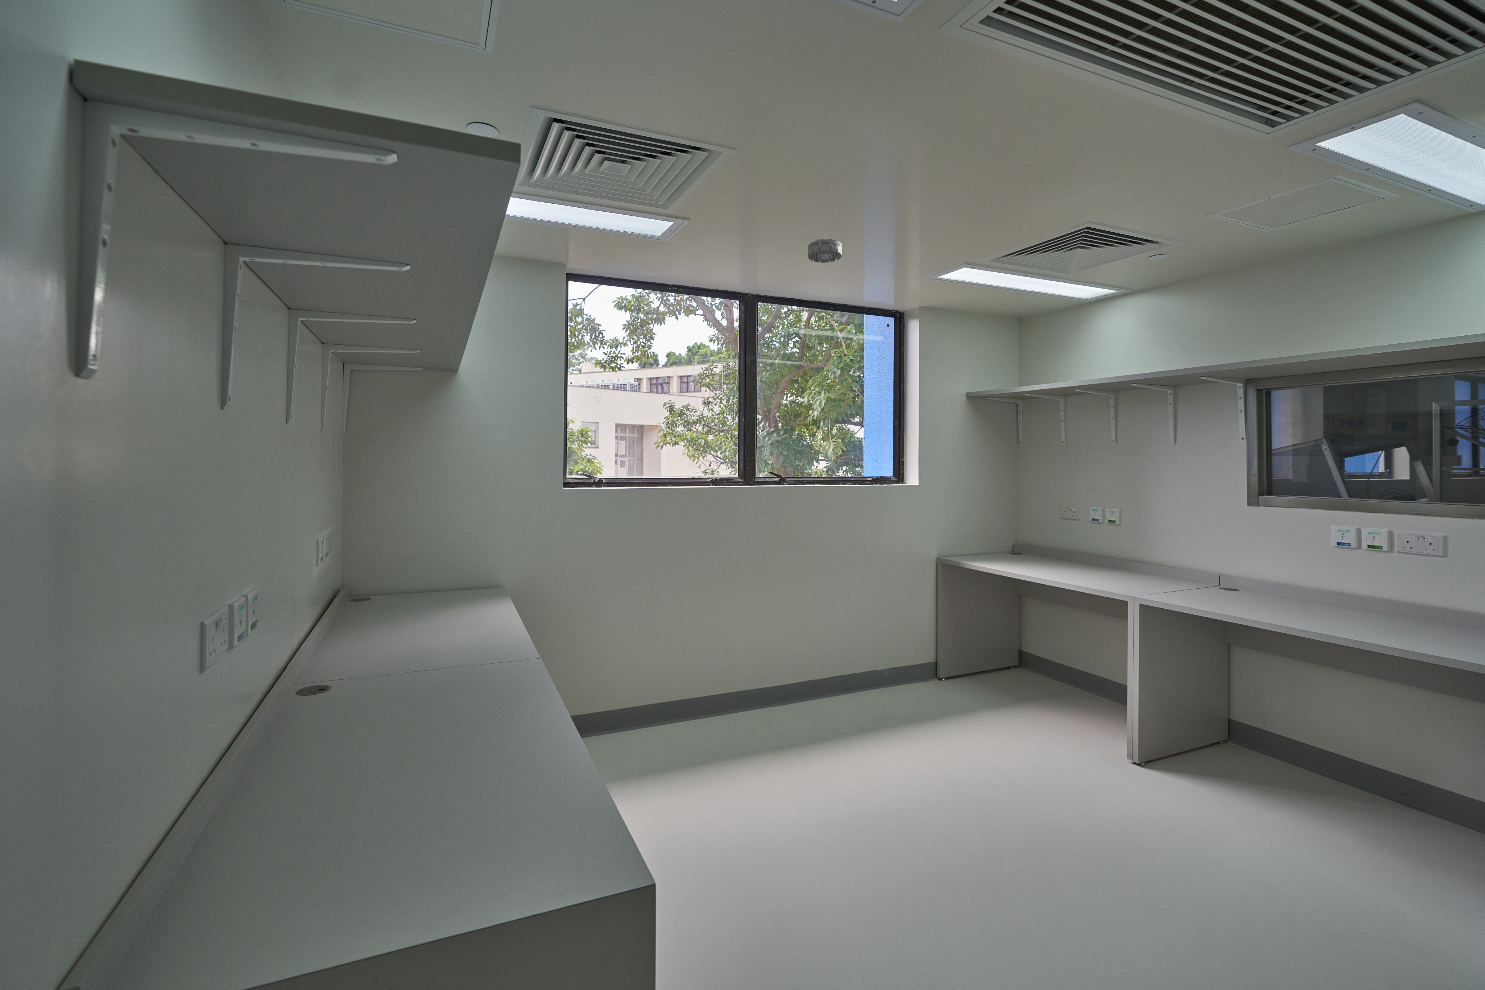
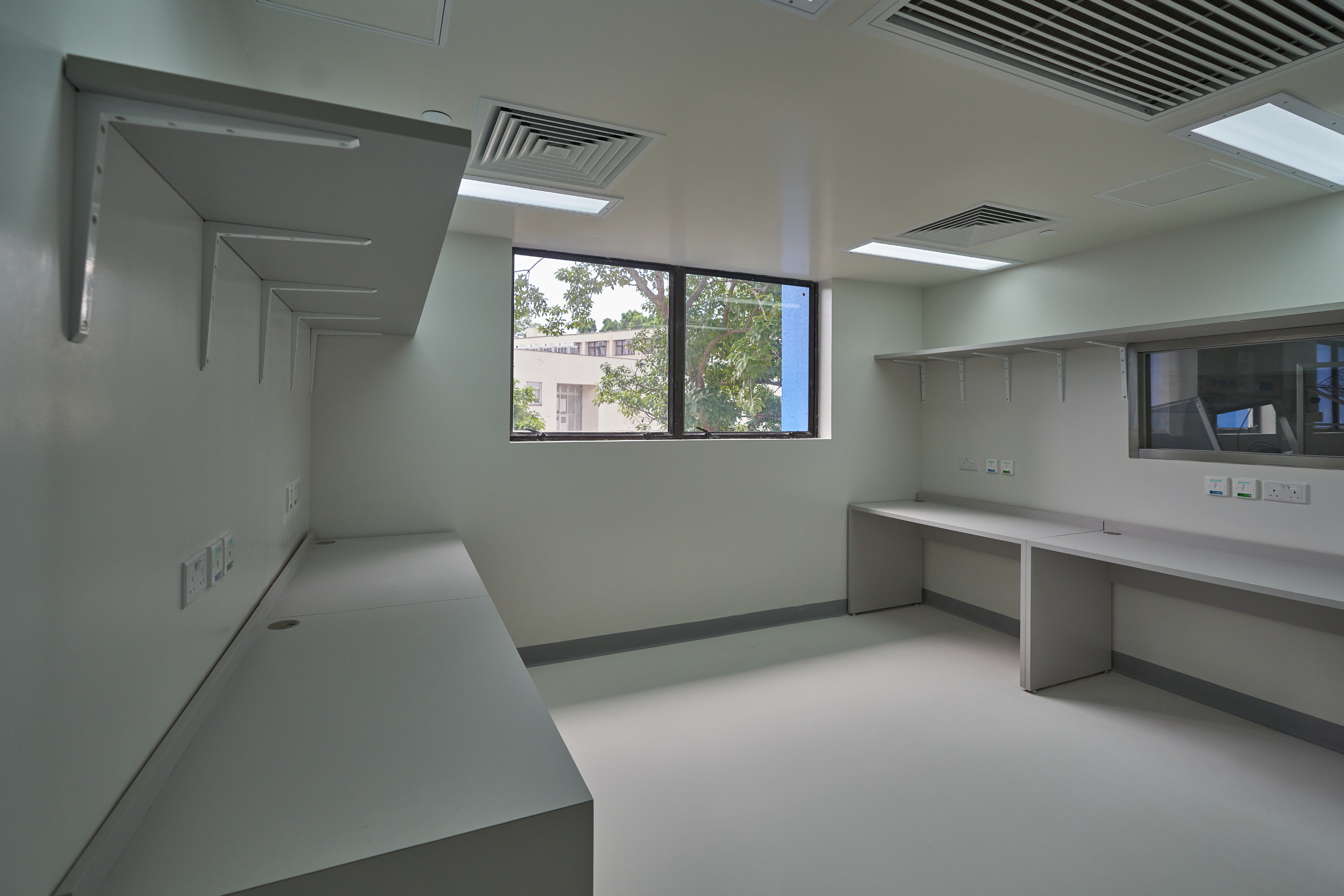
- smoke detector [808,239,842,263]
